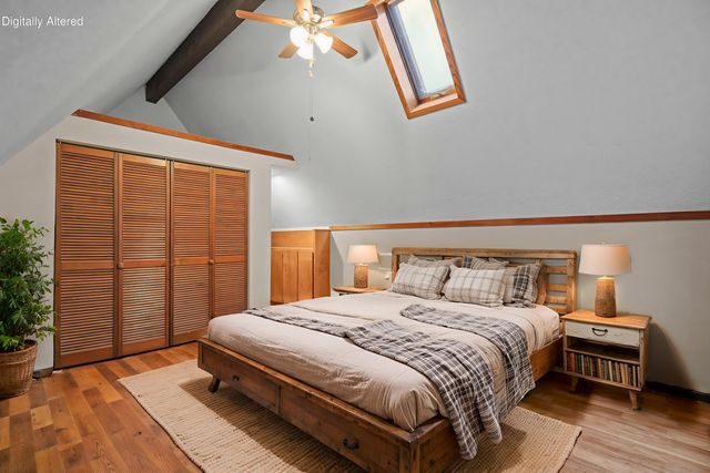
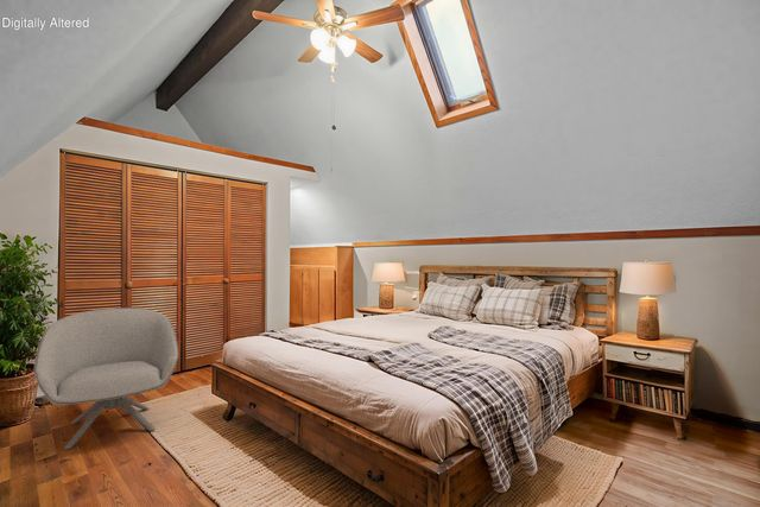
+ armchair [33,308,179,450]
